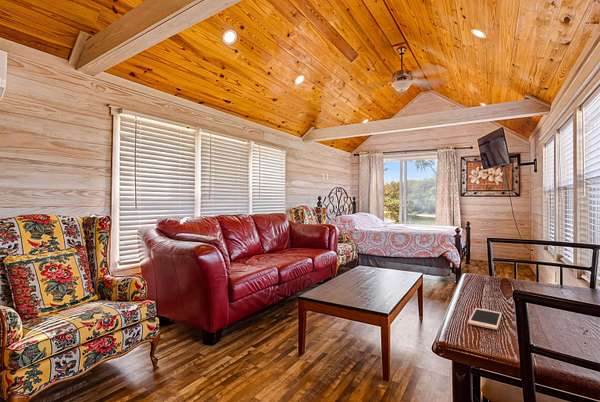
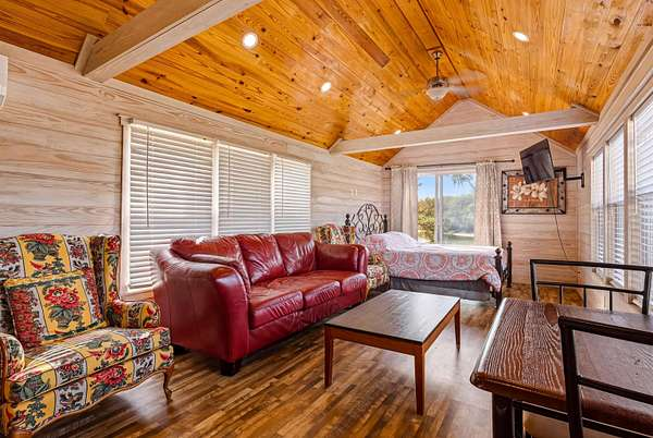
- cell phone [467,307,503,331]
